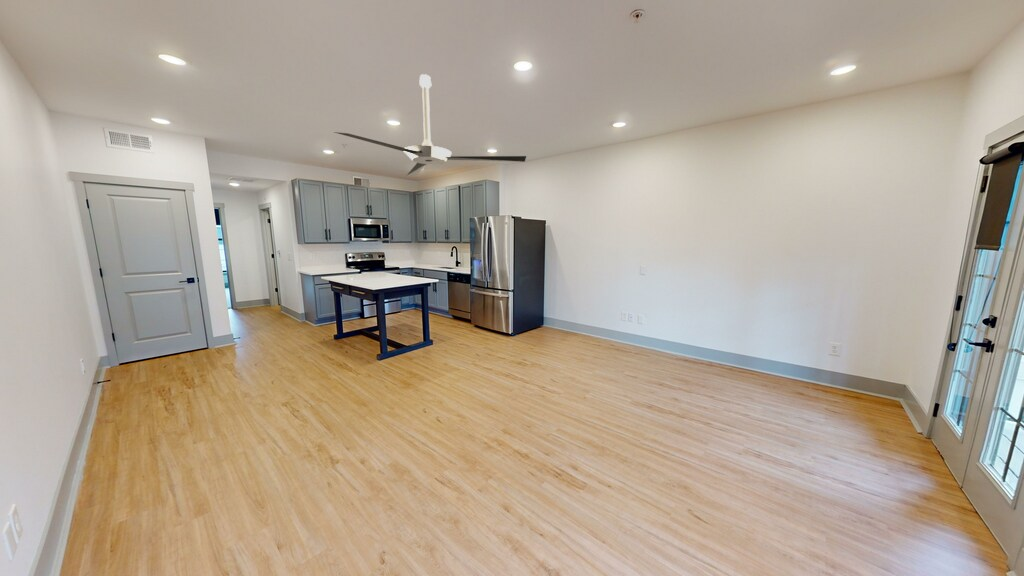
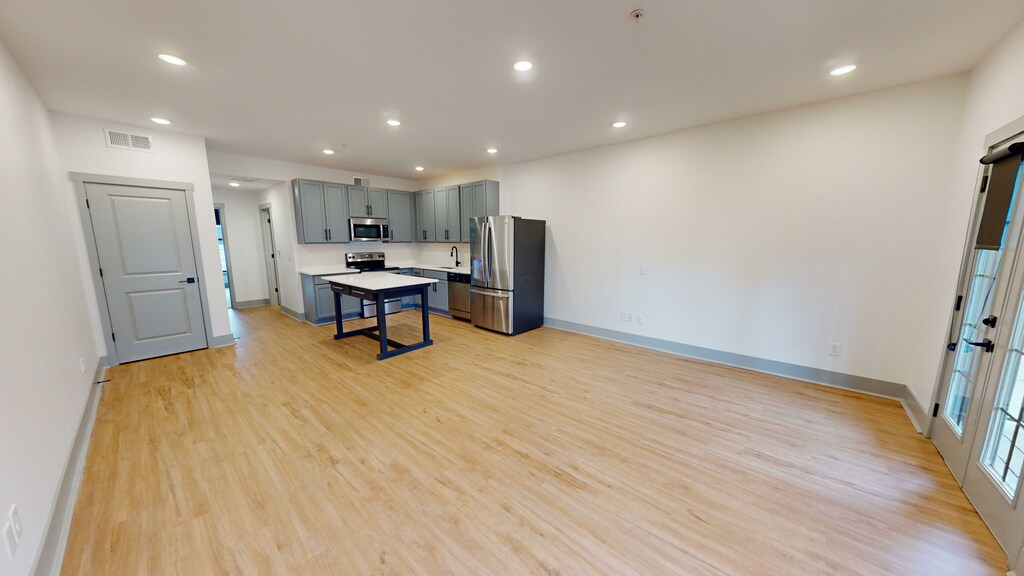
- ceiling fan [333,73,527,177]
